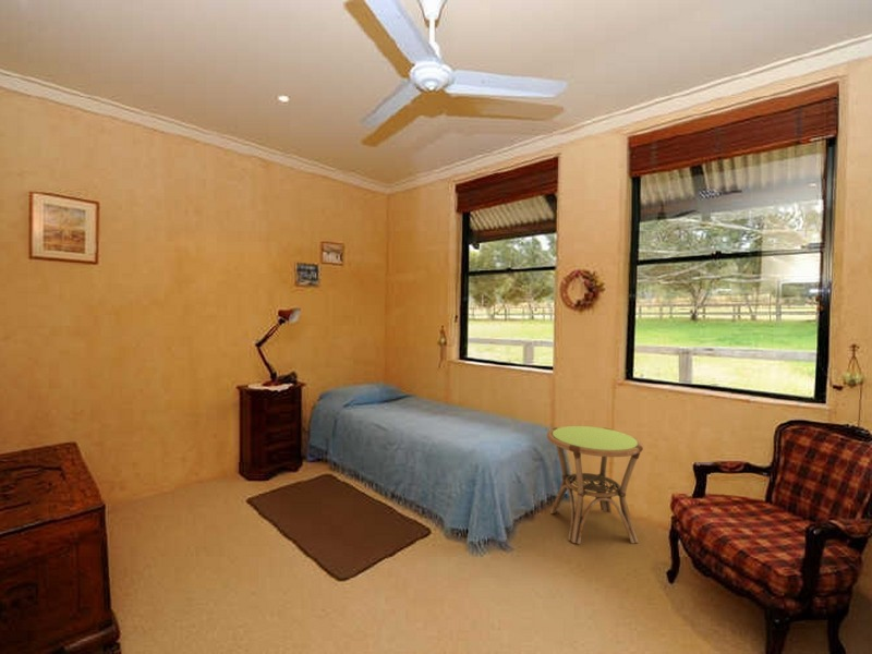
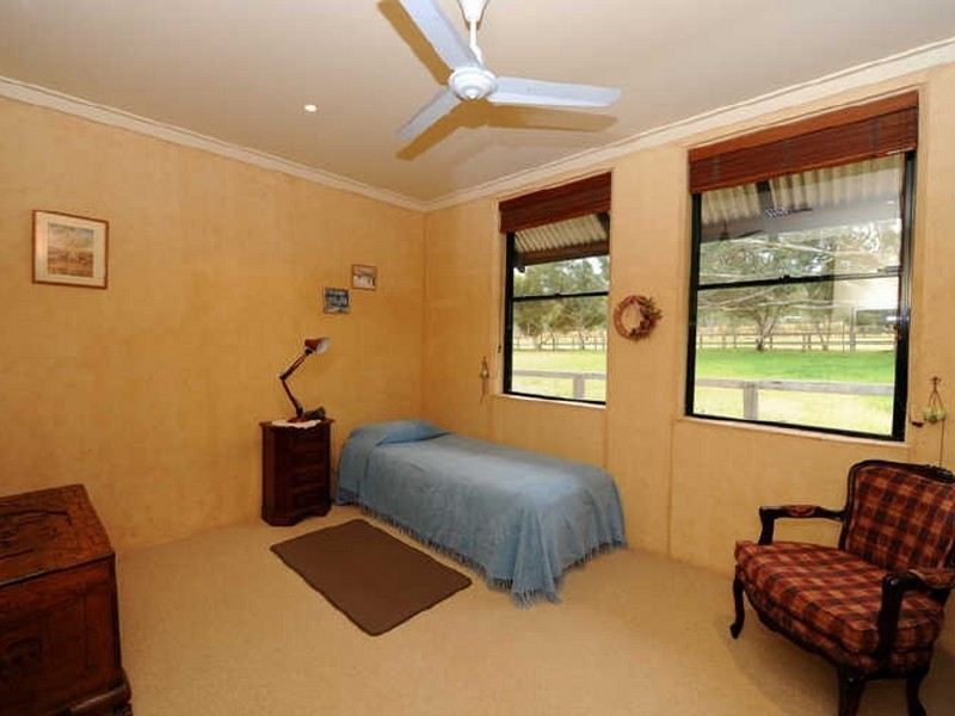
- side table [546,424,644,545]
